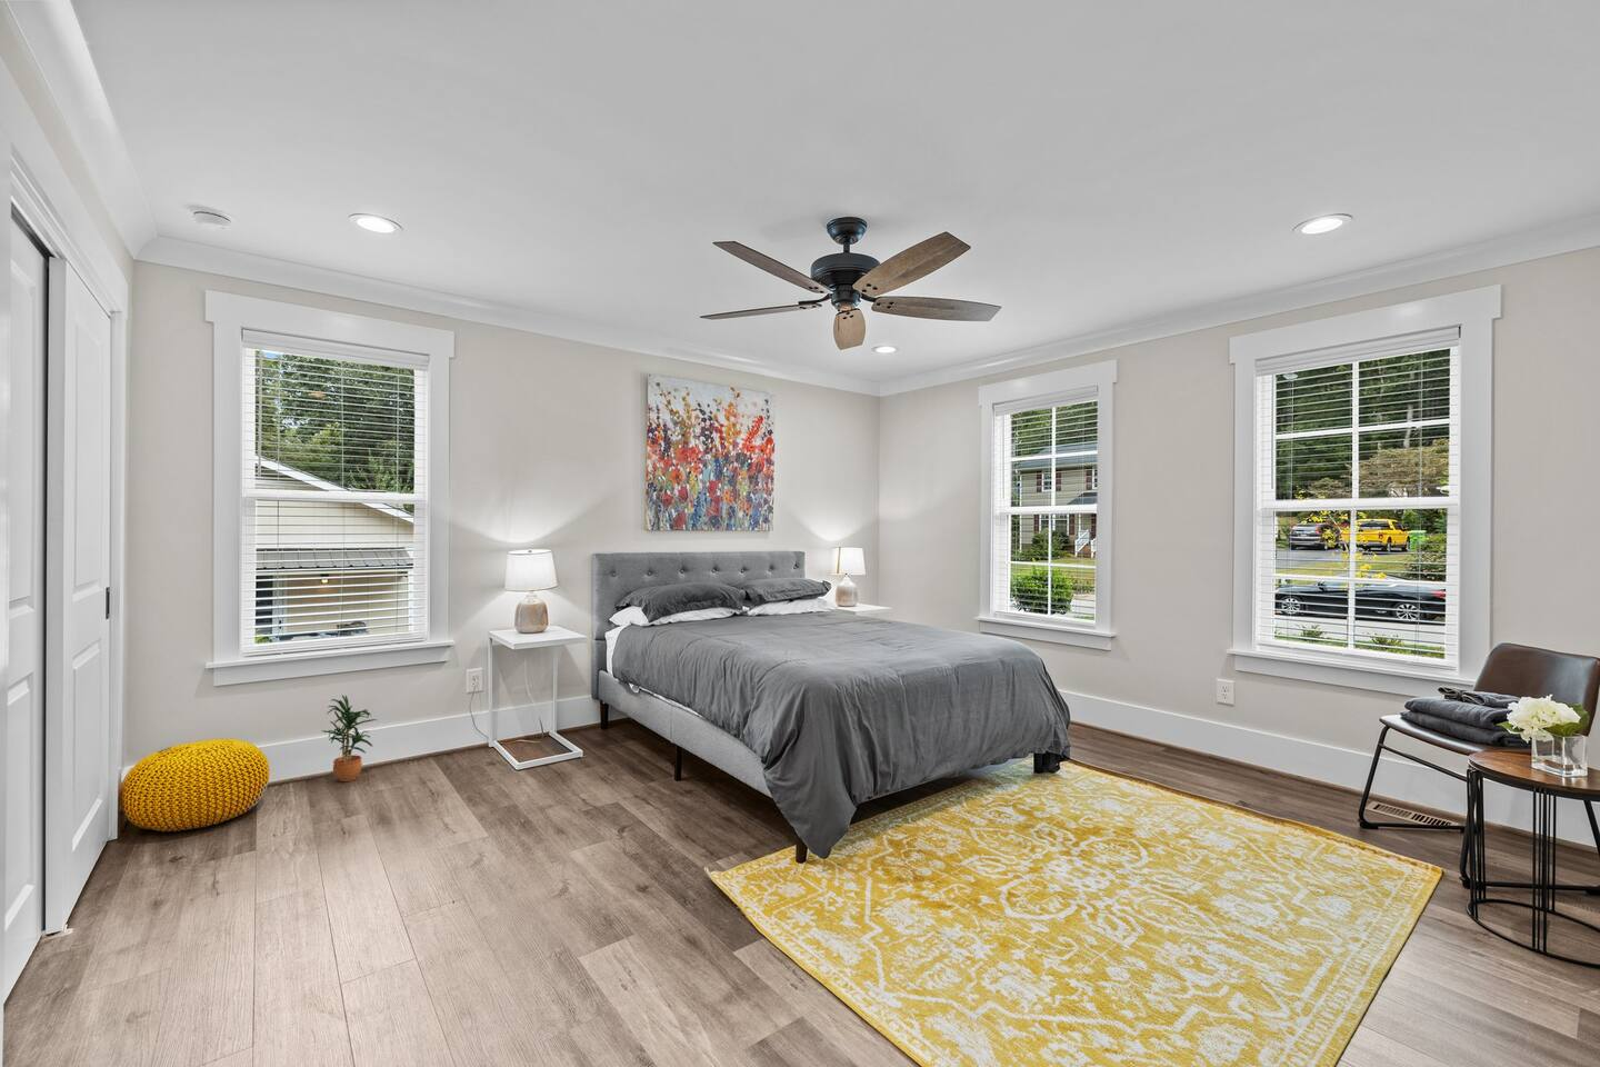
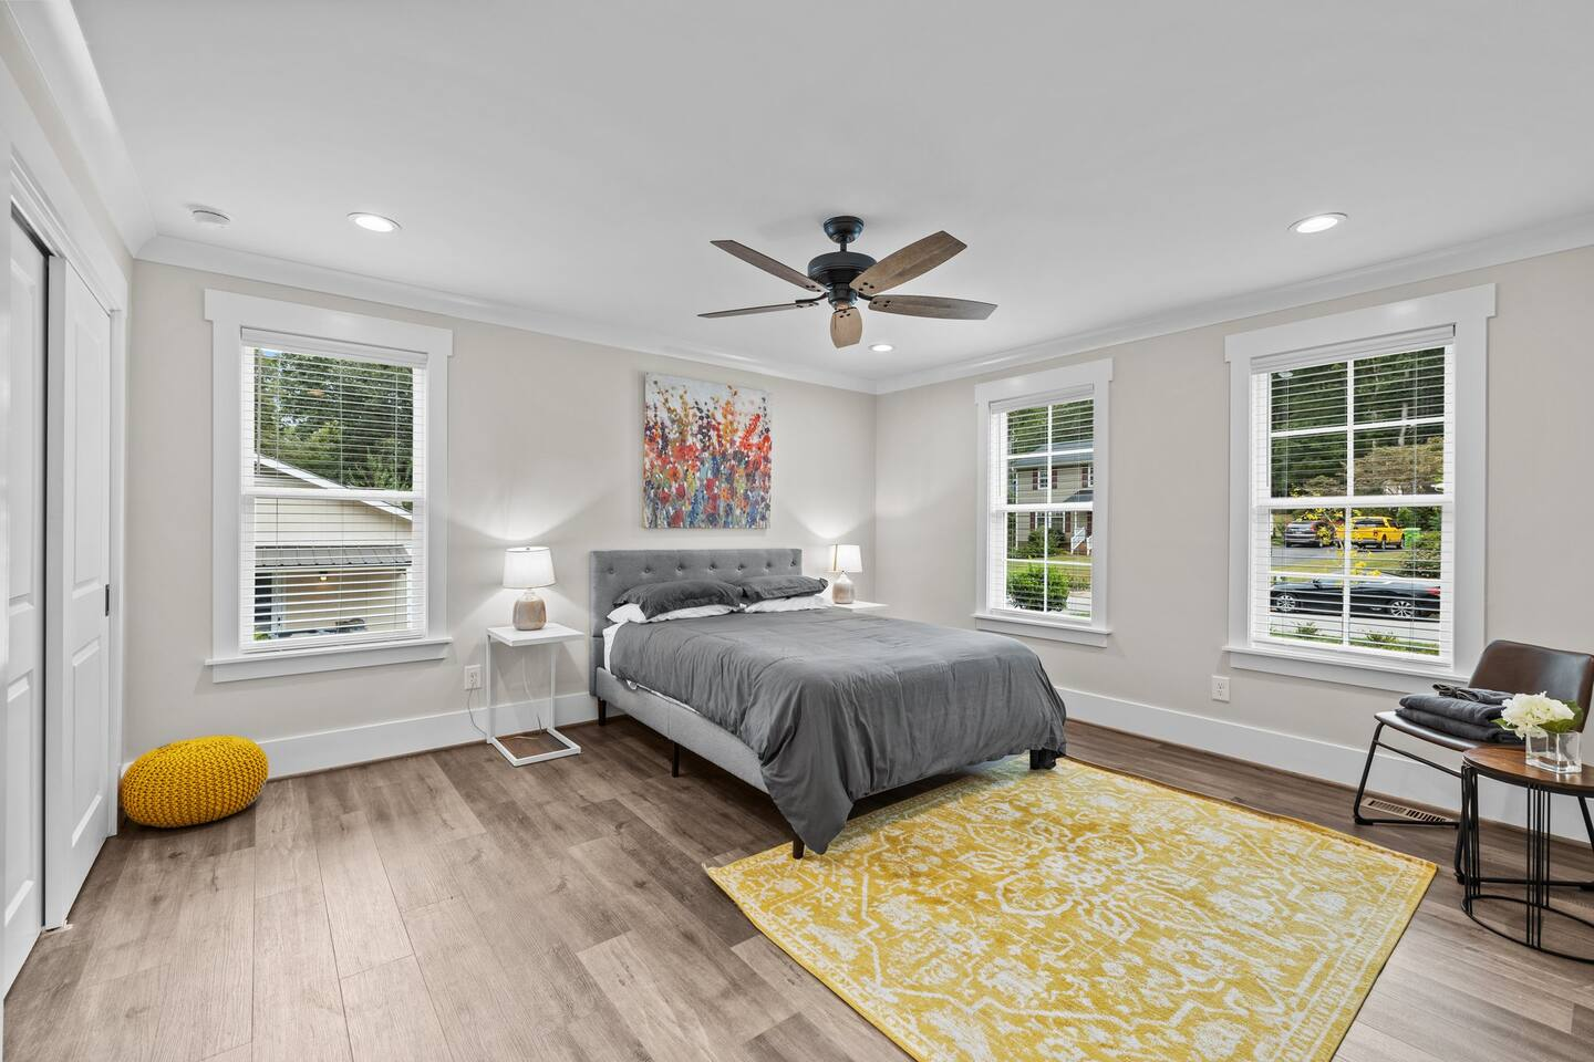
- potted plant [321,694,377,782]
